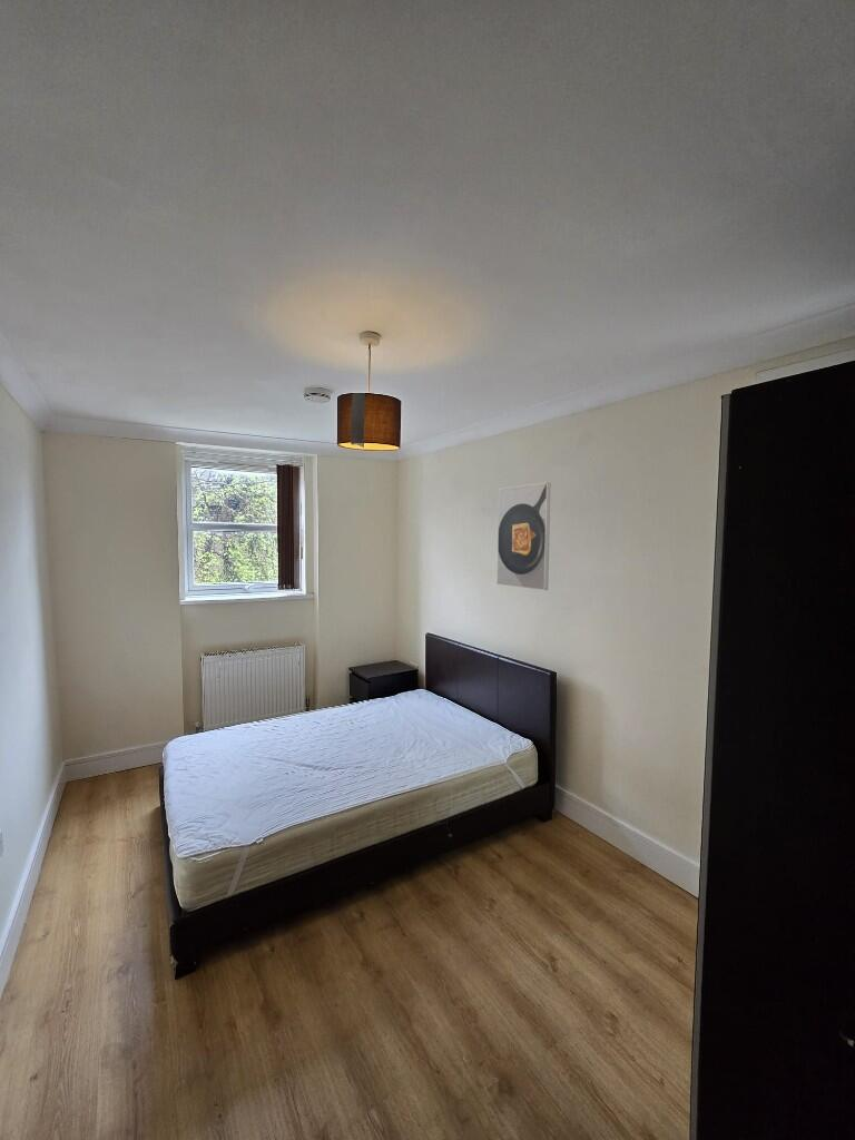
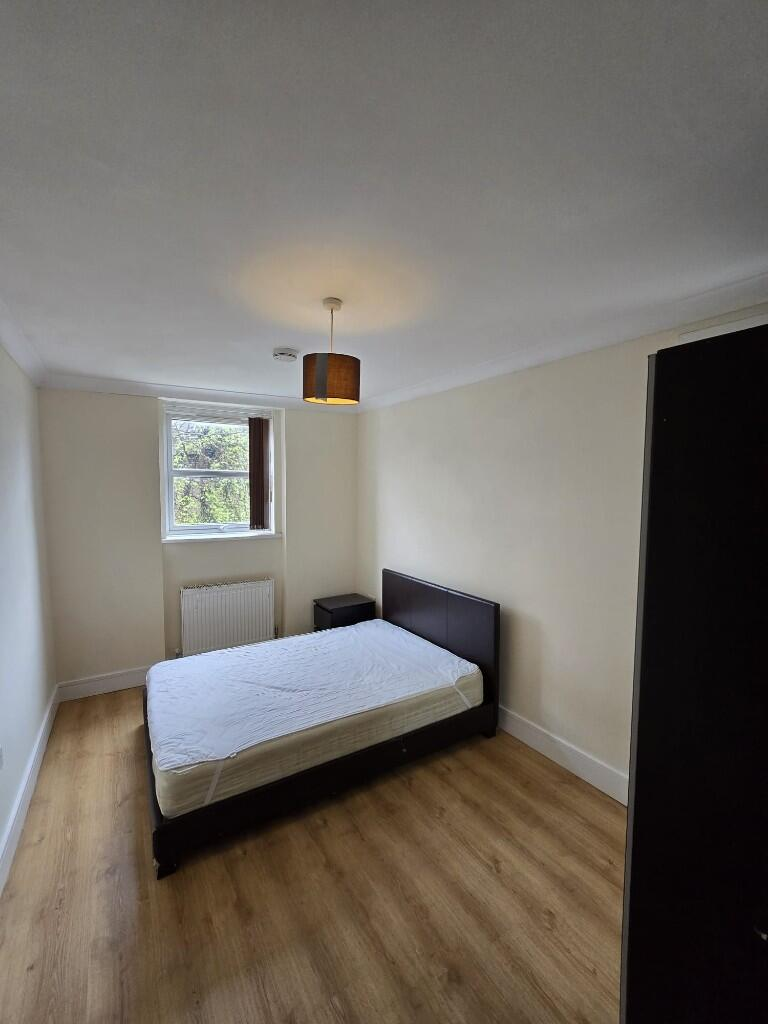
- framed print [495,481,552,591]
